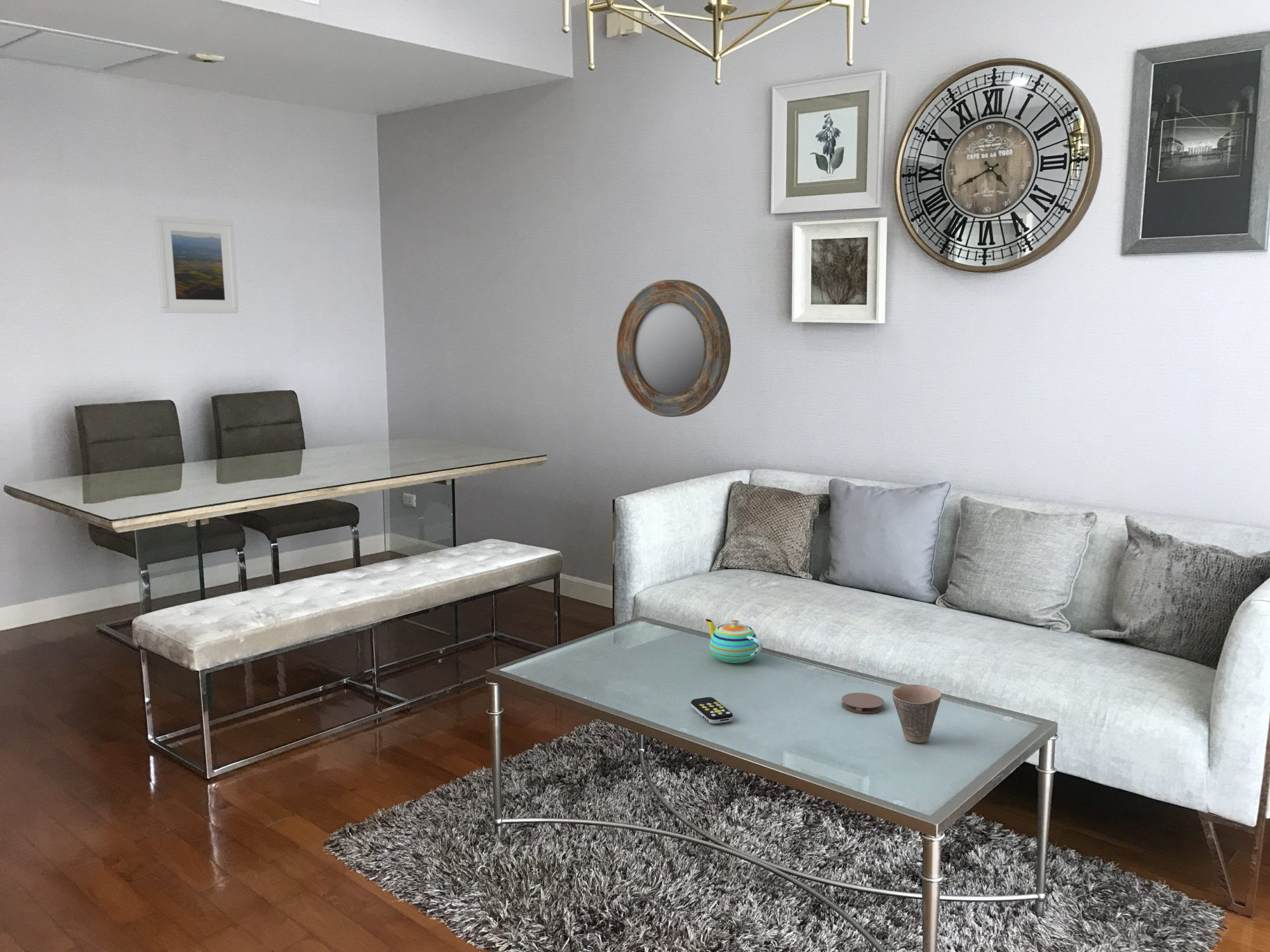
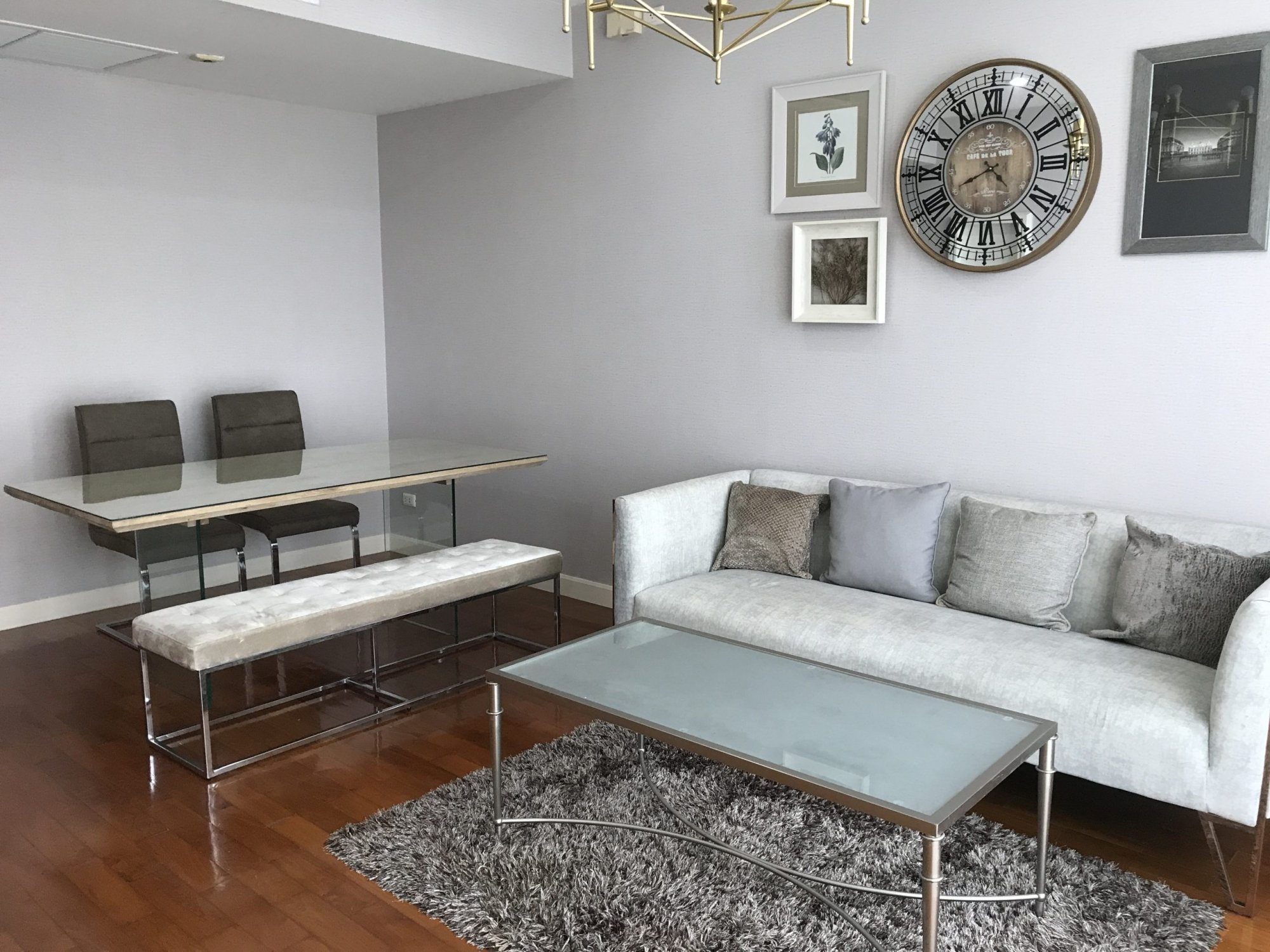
- cup [892,684,942,743]
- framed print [154,215,239,314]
- teapot [705,618,763,664]
- home mirror [616,279,732,418]
- coaster [841,692,885,714]
- remote control [690,696,733,725]
